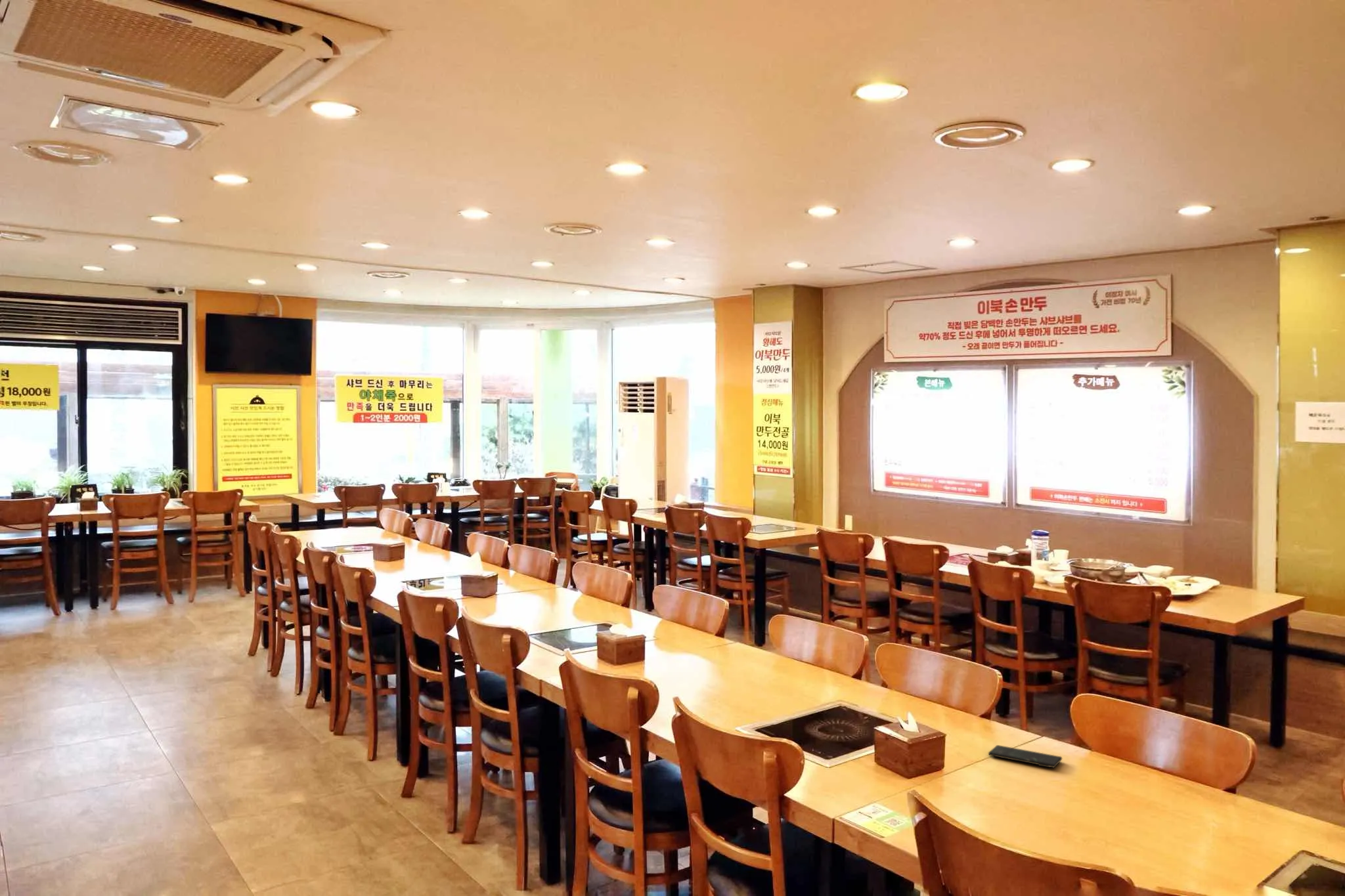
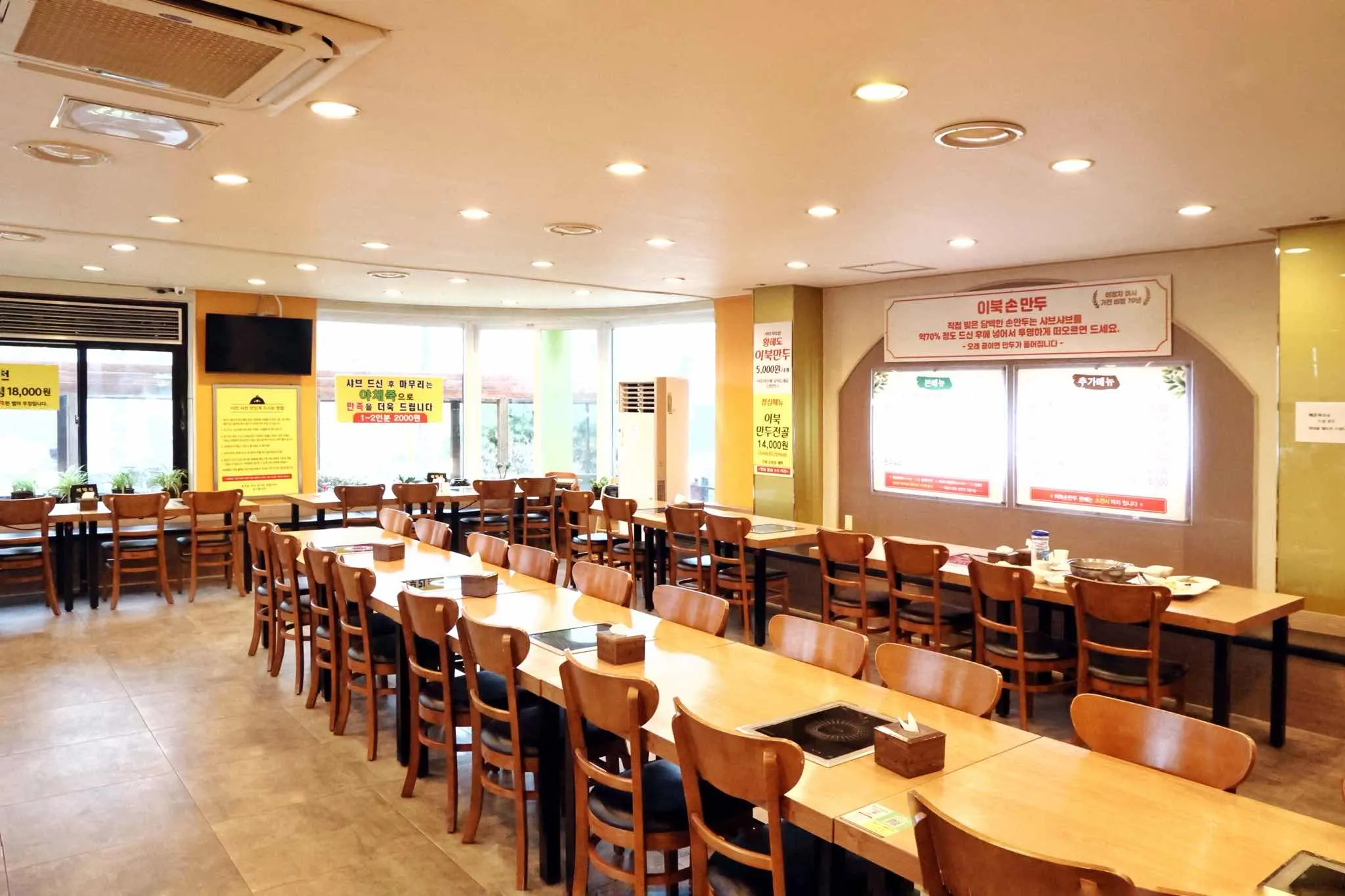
- smartphone [988,744,1063,769]
